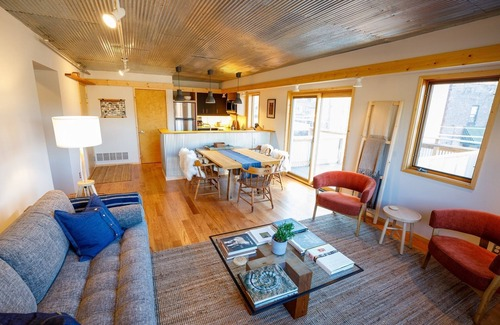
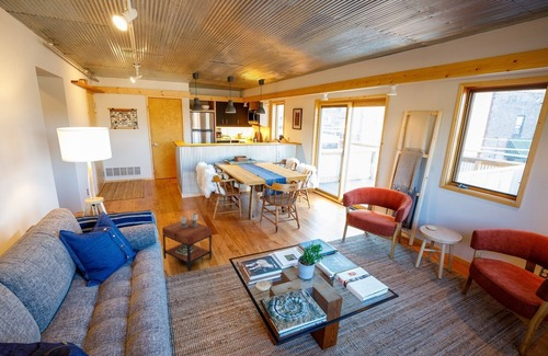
+ side table [161,213,213,272]
